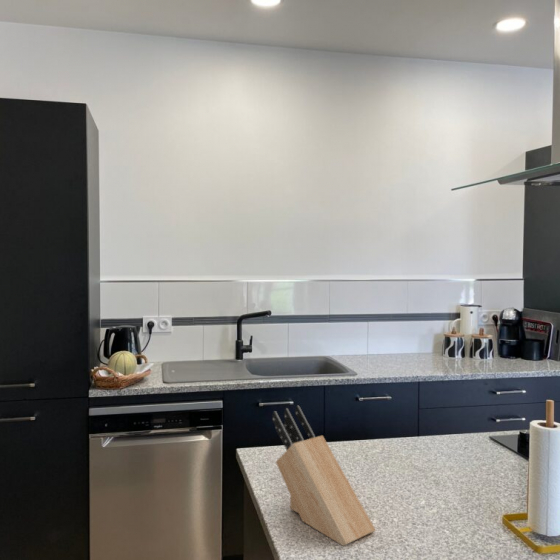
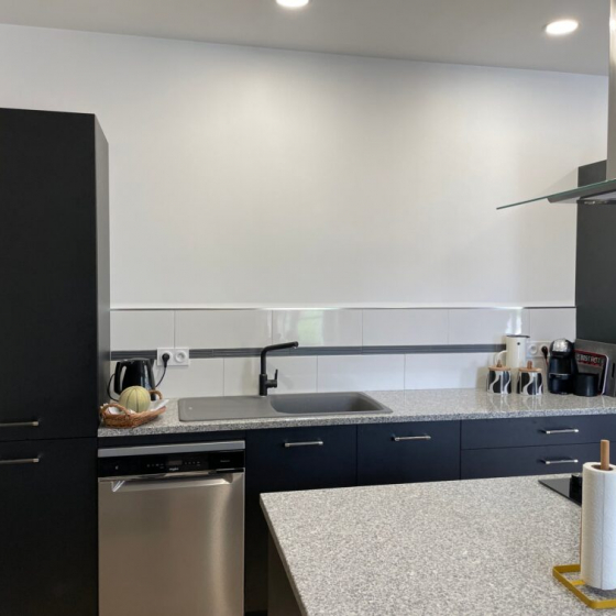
- knife block [271,404,377,547]
